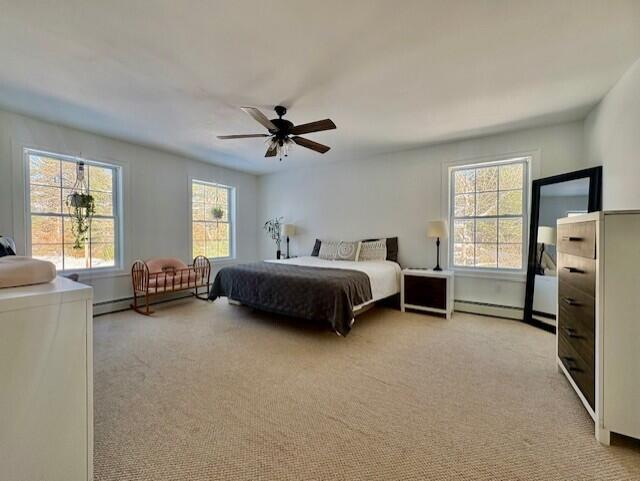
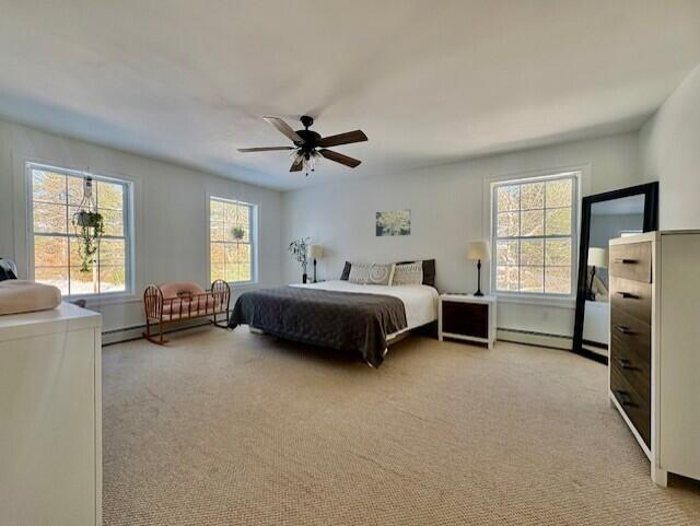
+ wall art [375,208,411,237]
